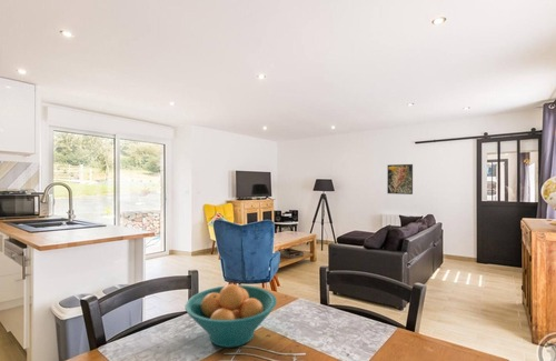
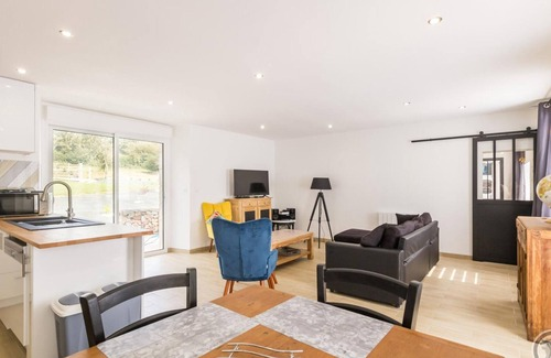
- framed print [386,163,414,195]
- fruit bowl [185,283,278,349]
